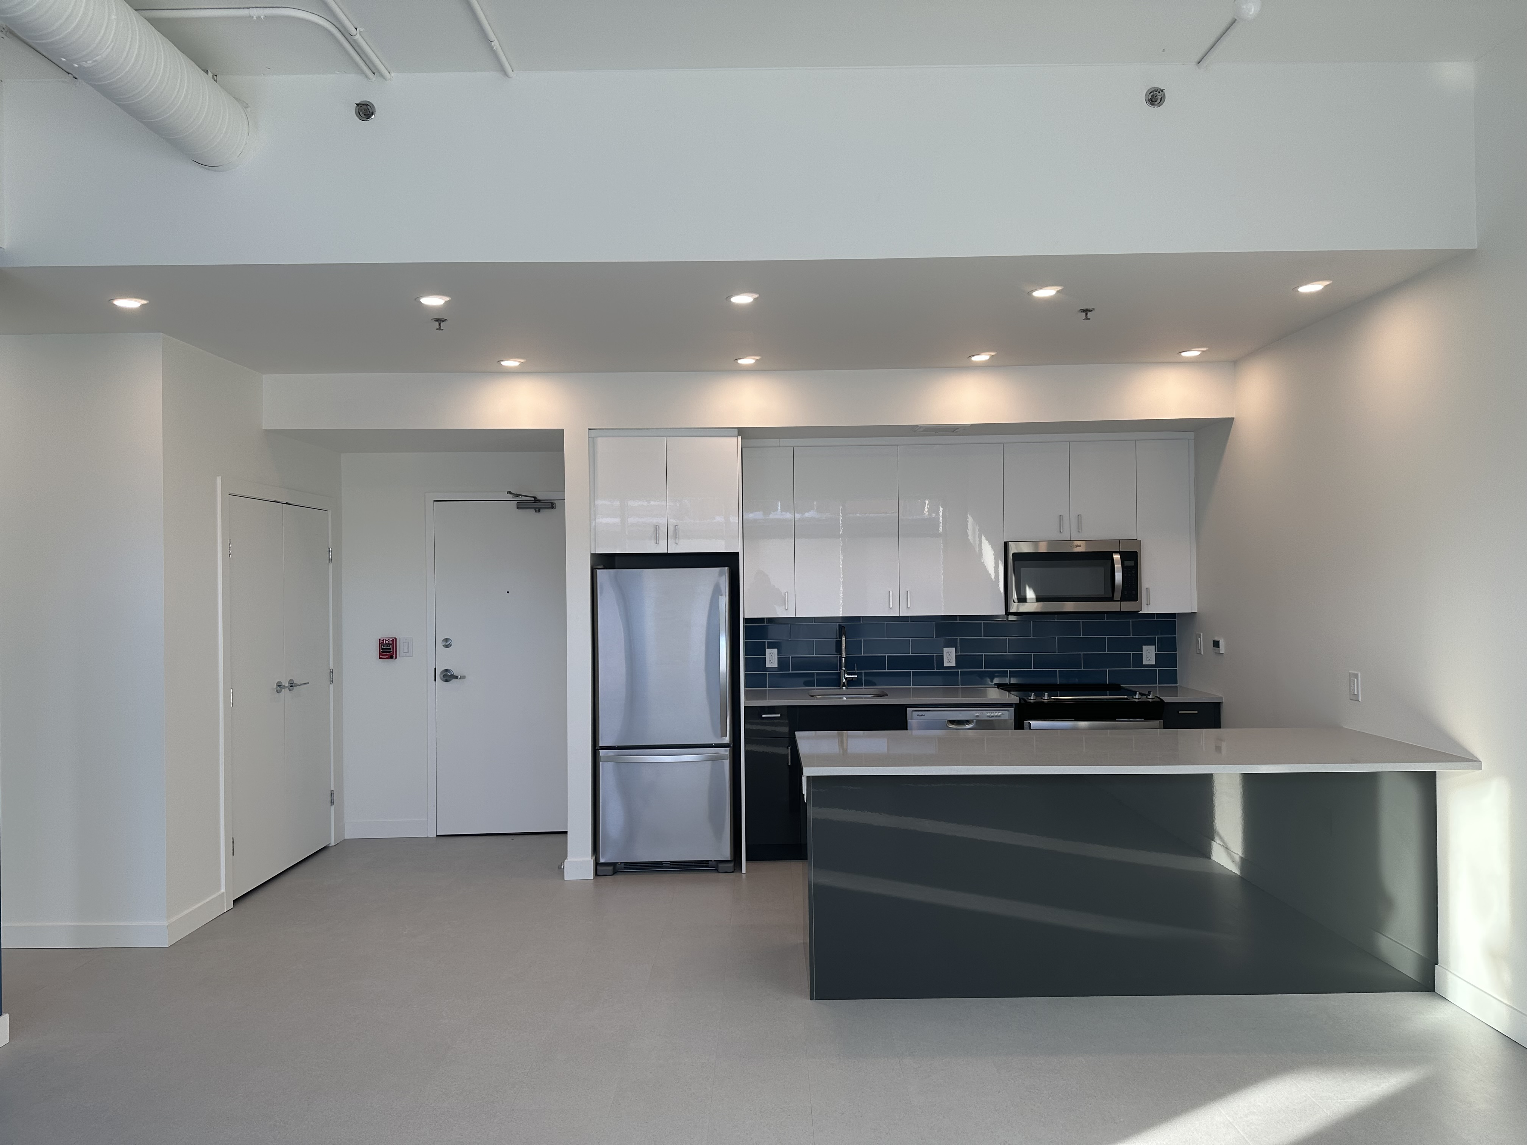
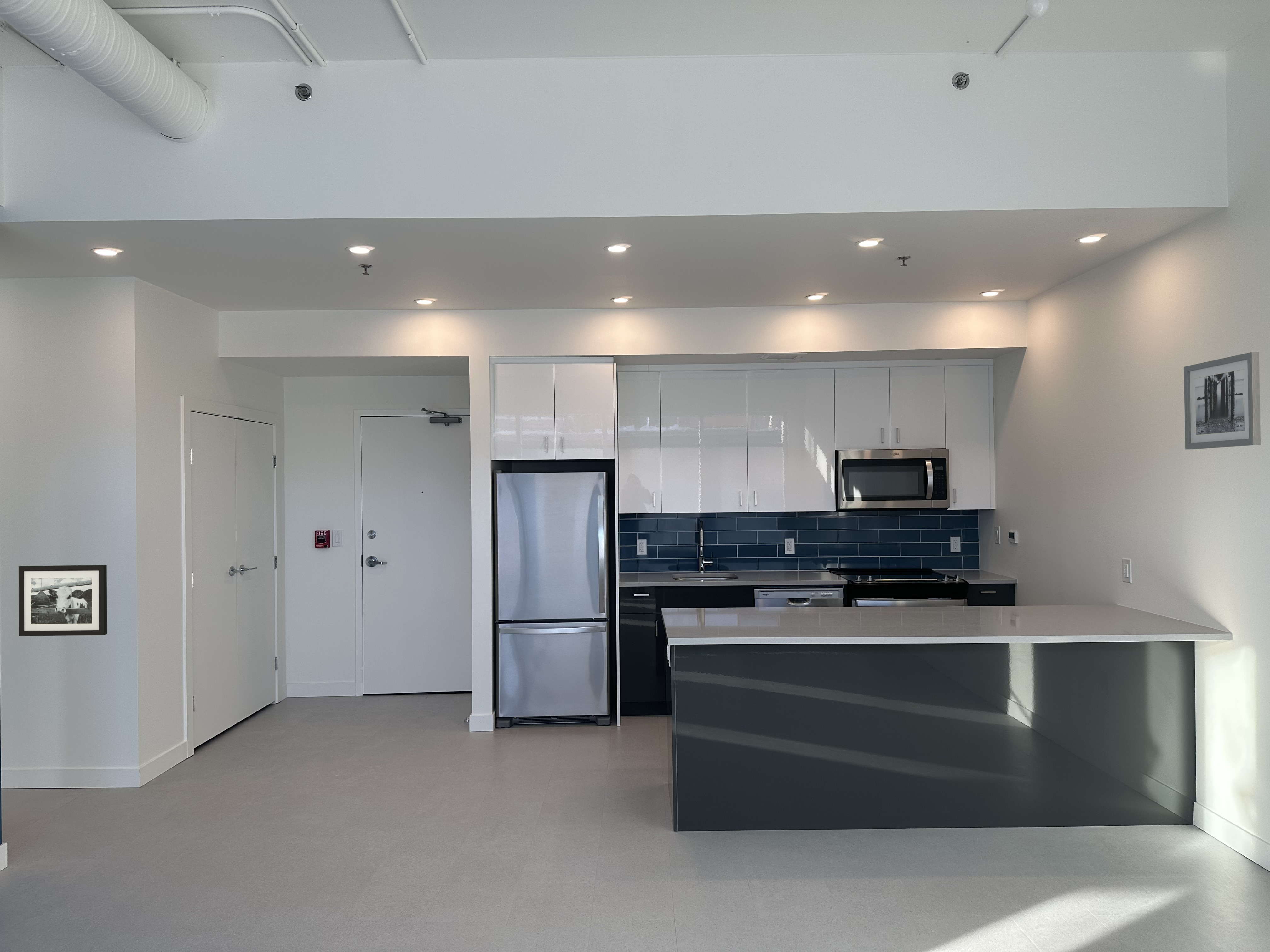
+ picture frame [18,565,107,636]
+ wall art [1183,352,1261,450]
